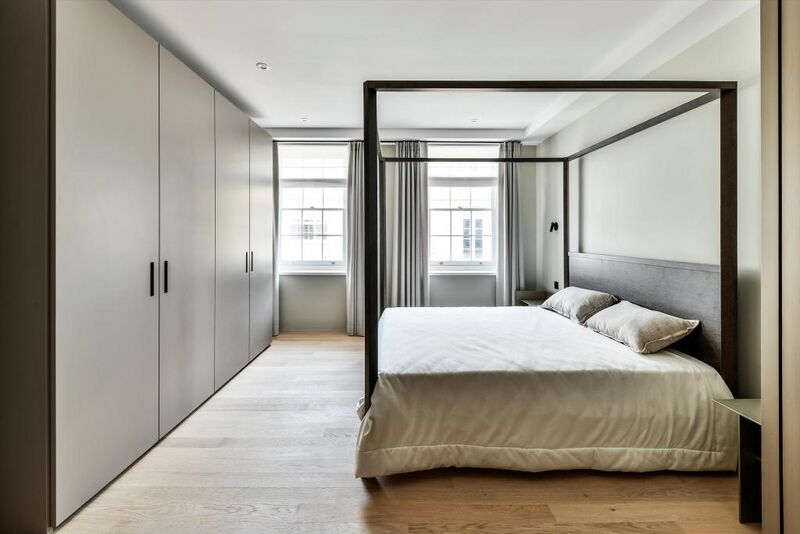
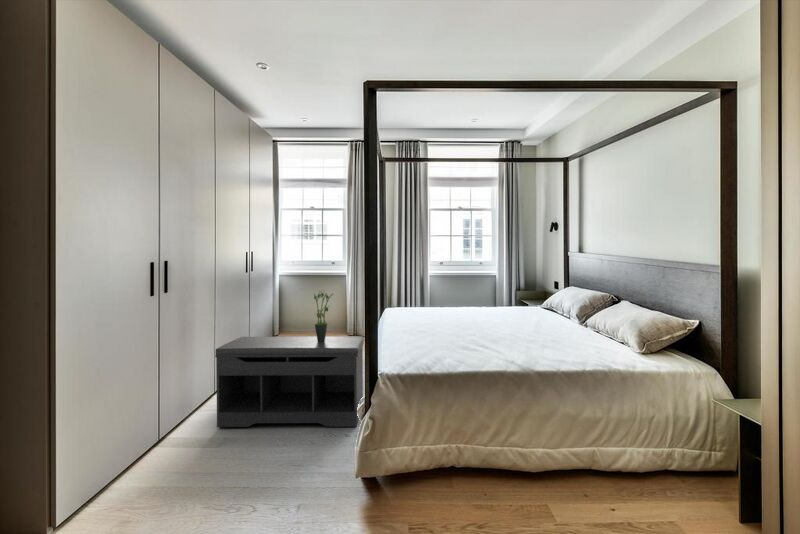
+ bench [214,335,365,428]
+ potted plant [313,289,334,342]
